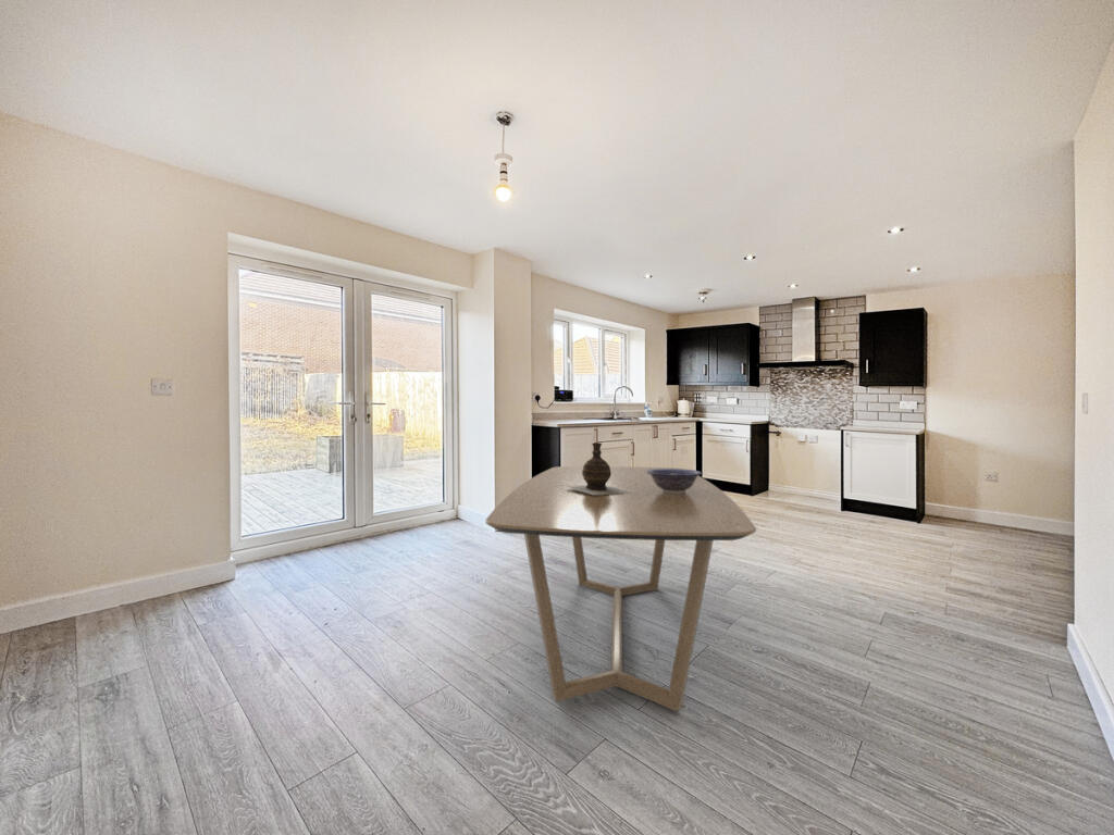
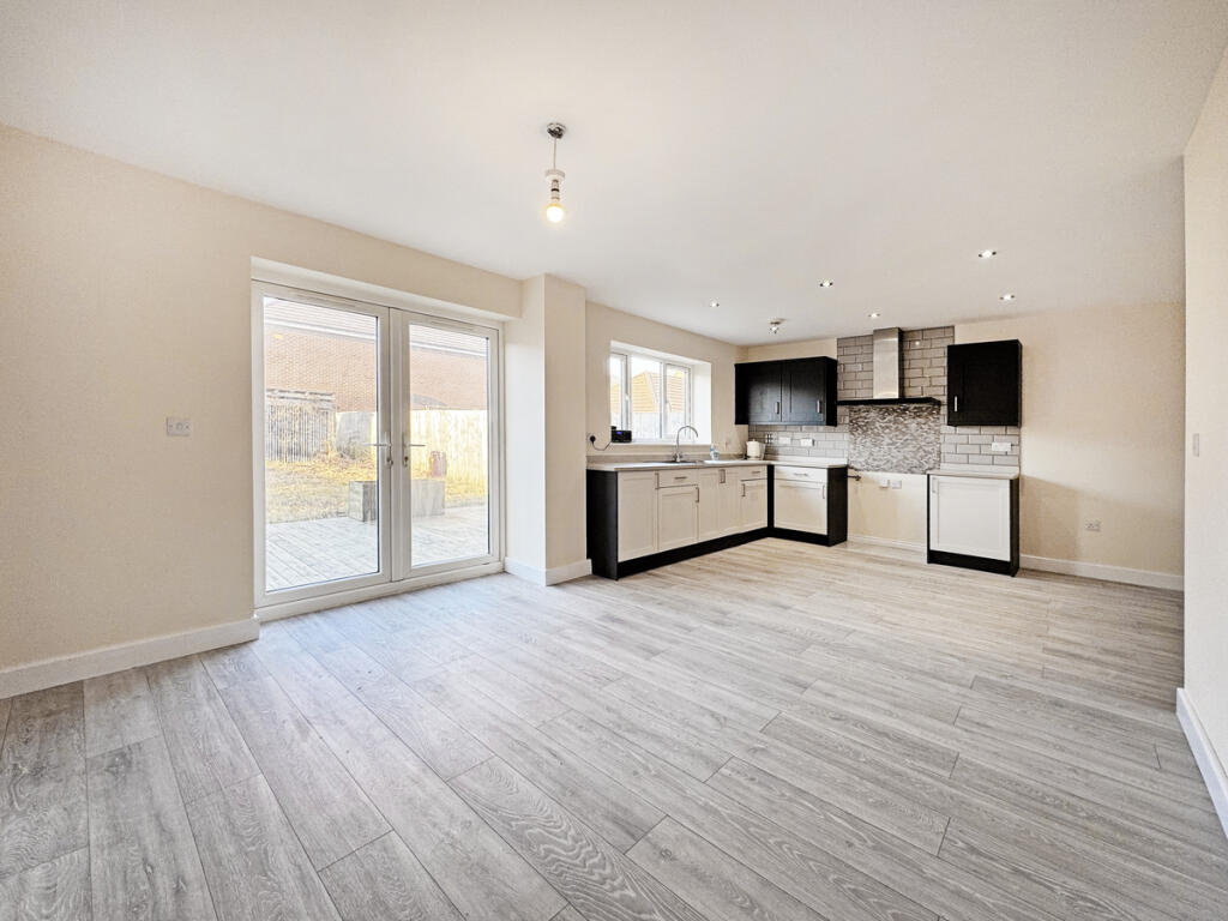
- dining table [484,465,757,713]
- ceramic jug [565,441,633,495]
- decorative bowl [647,468,703,494]
